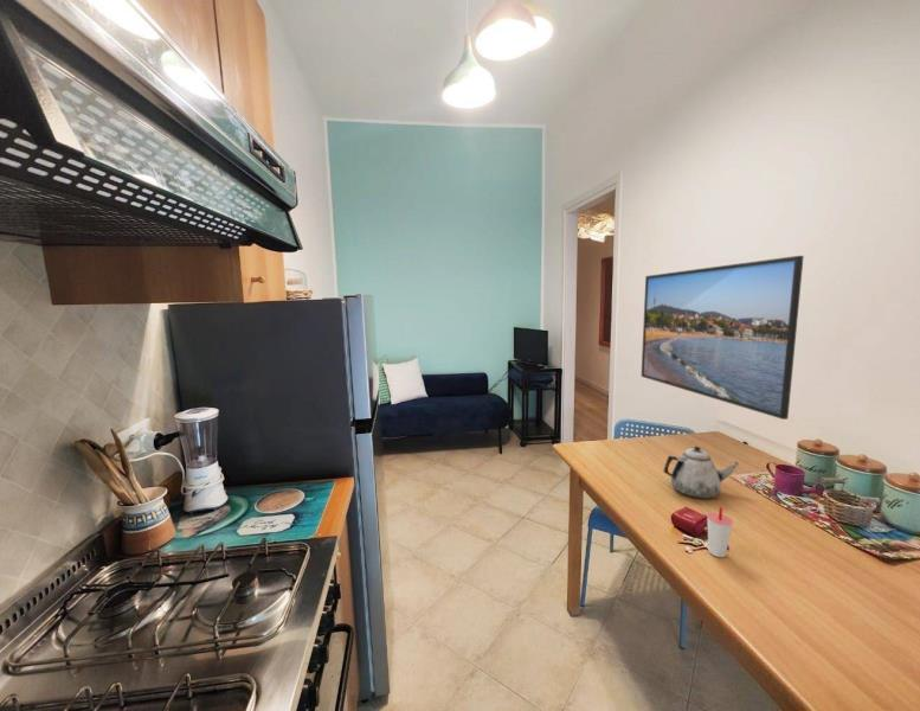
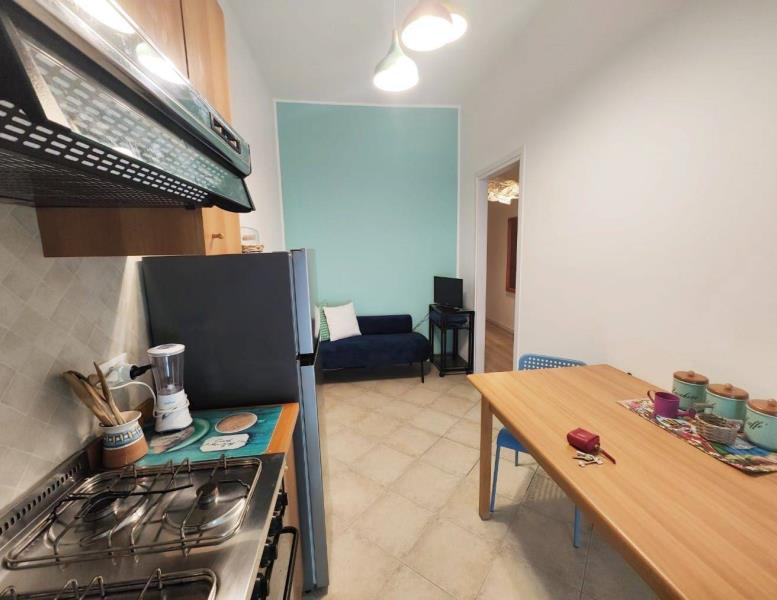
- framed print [641,255,805,421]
- cup [706,506,734,558]
- teapot [663,446,740,500]
